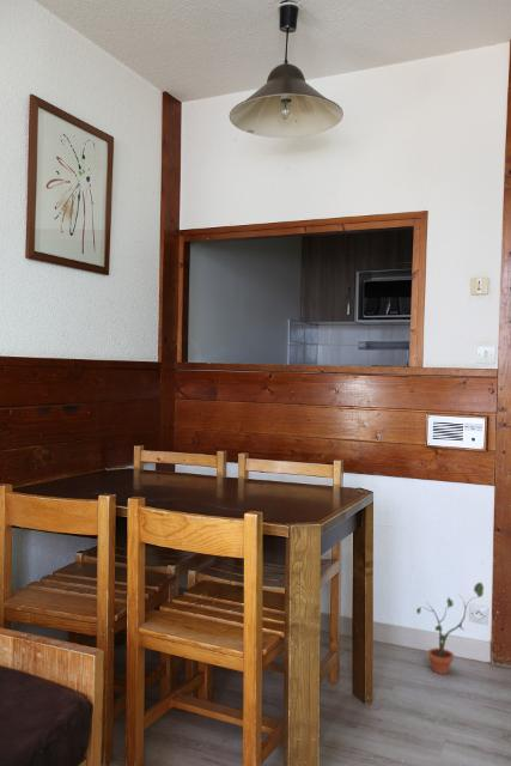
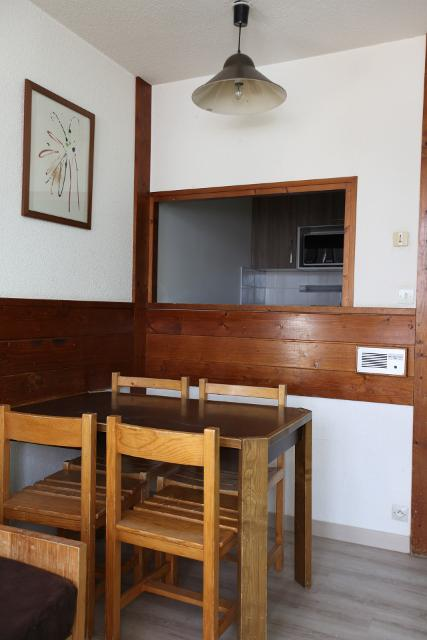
- potted plant [415,582,485,675]
